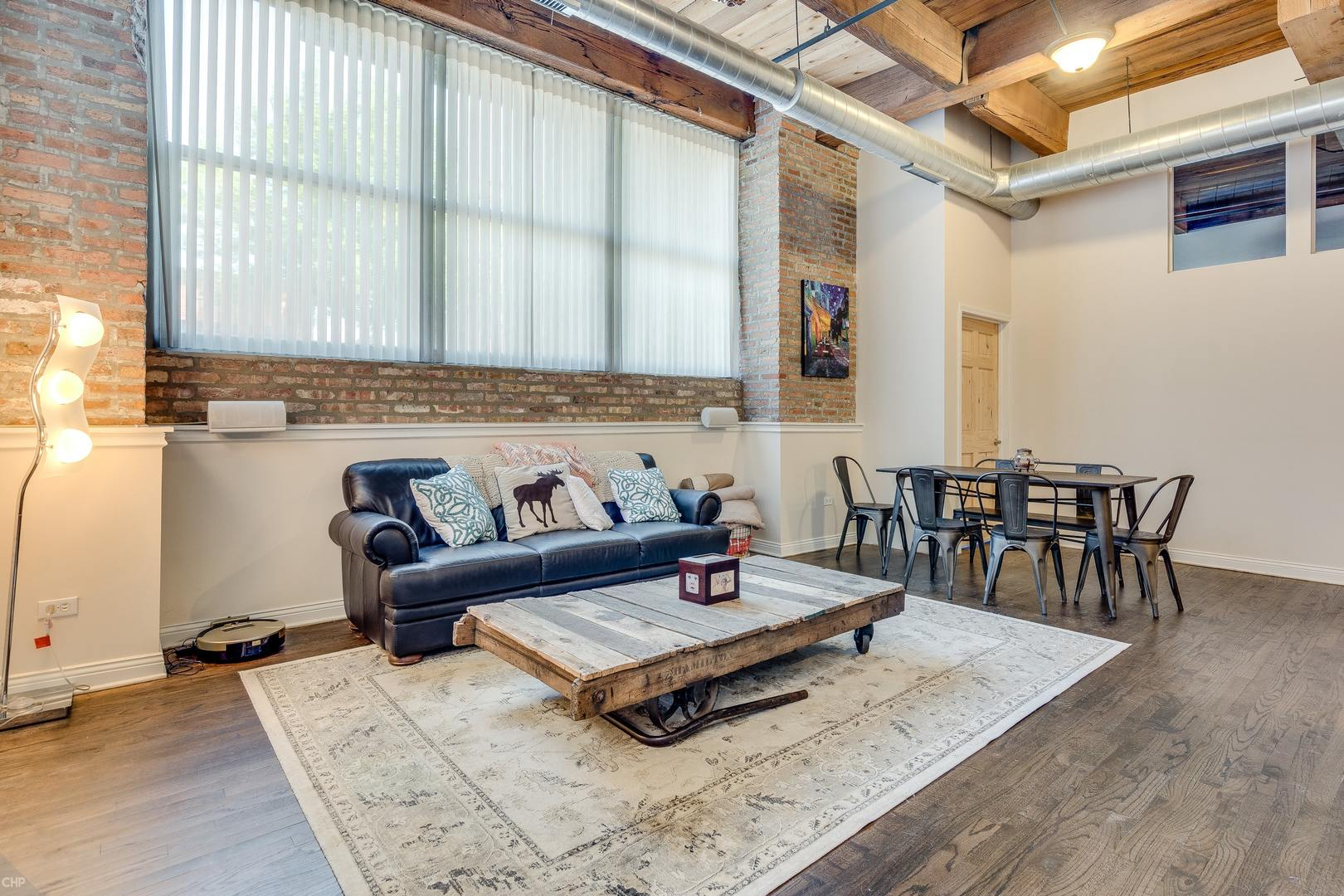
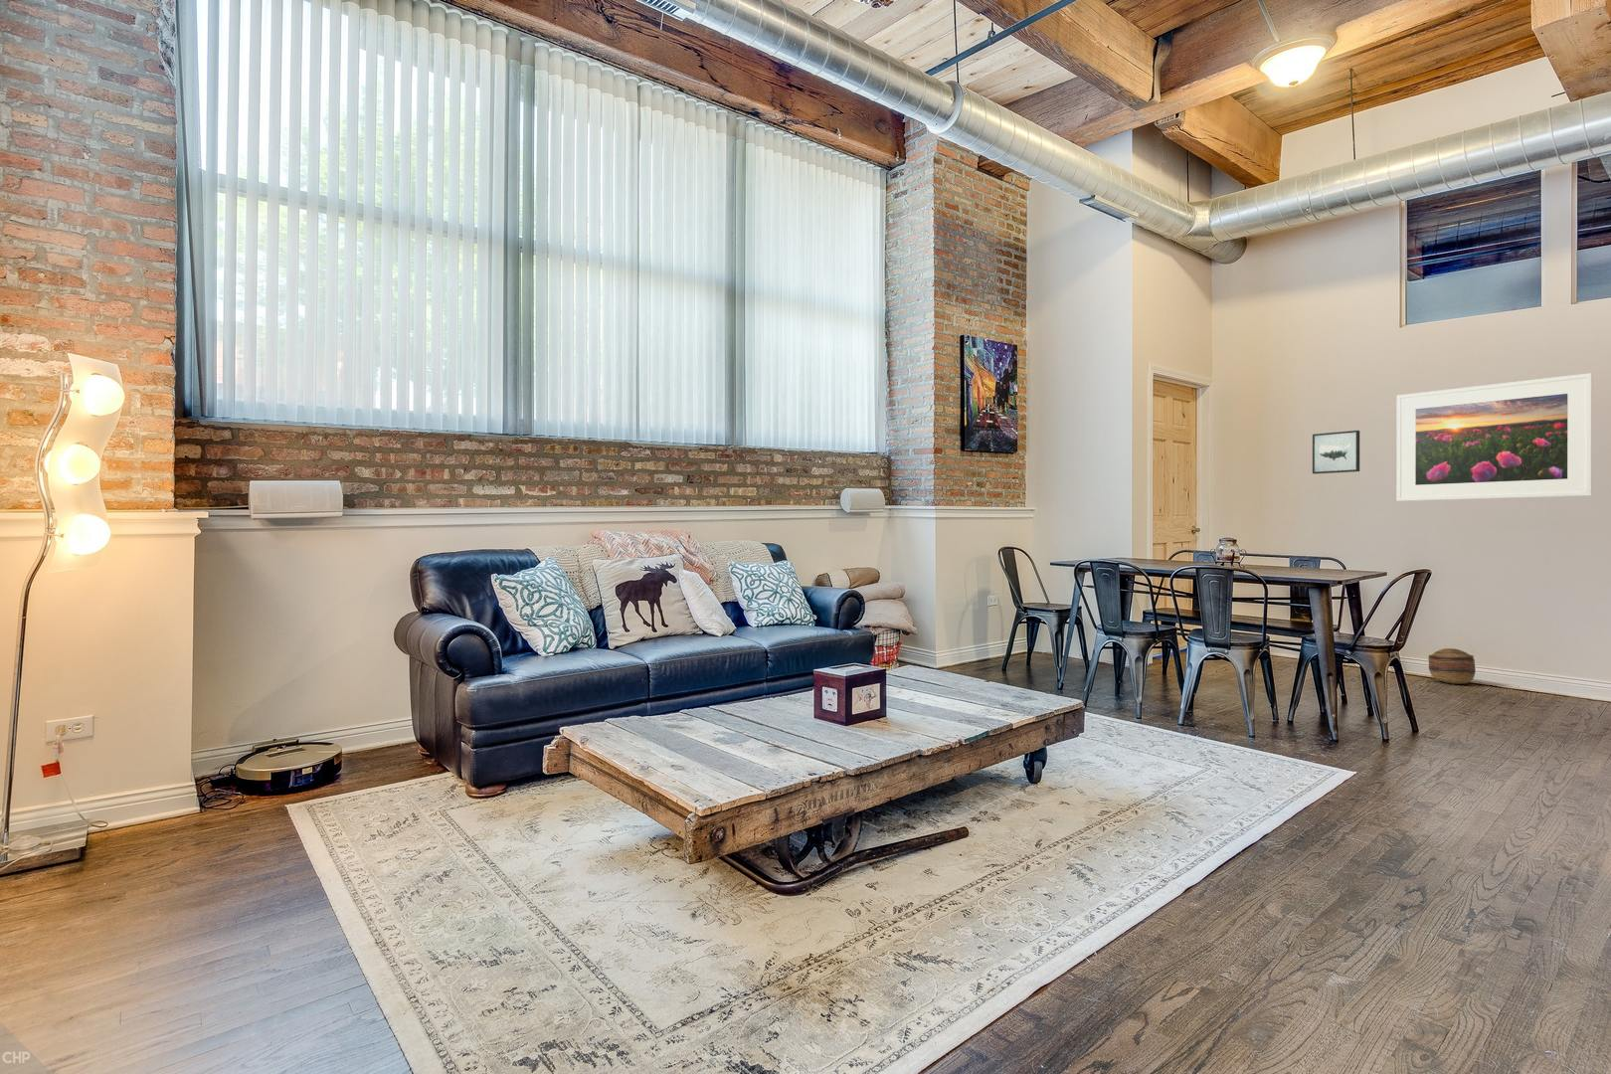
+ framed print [1396,372,1593,502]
+ basket [1428,647,1477,686]
+ wall art [1311,429,1360,475]
